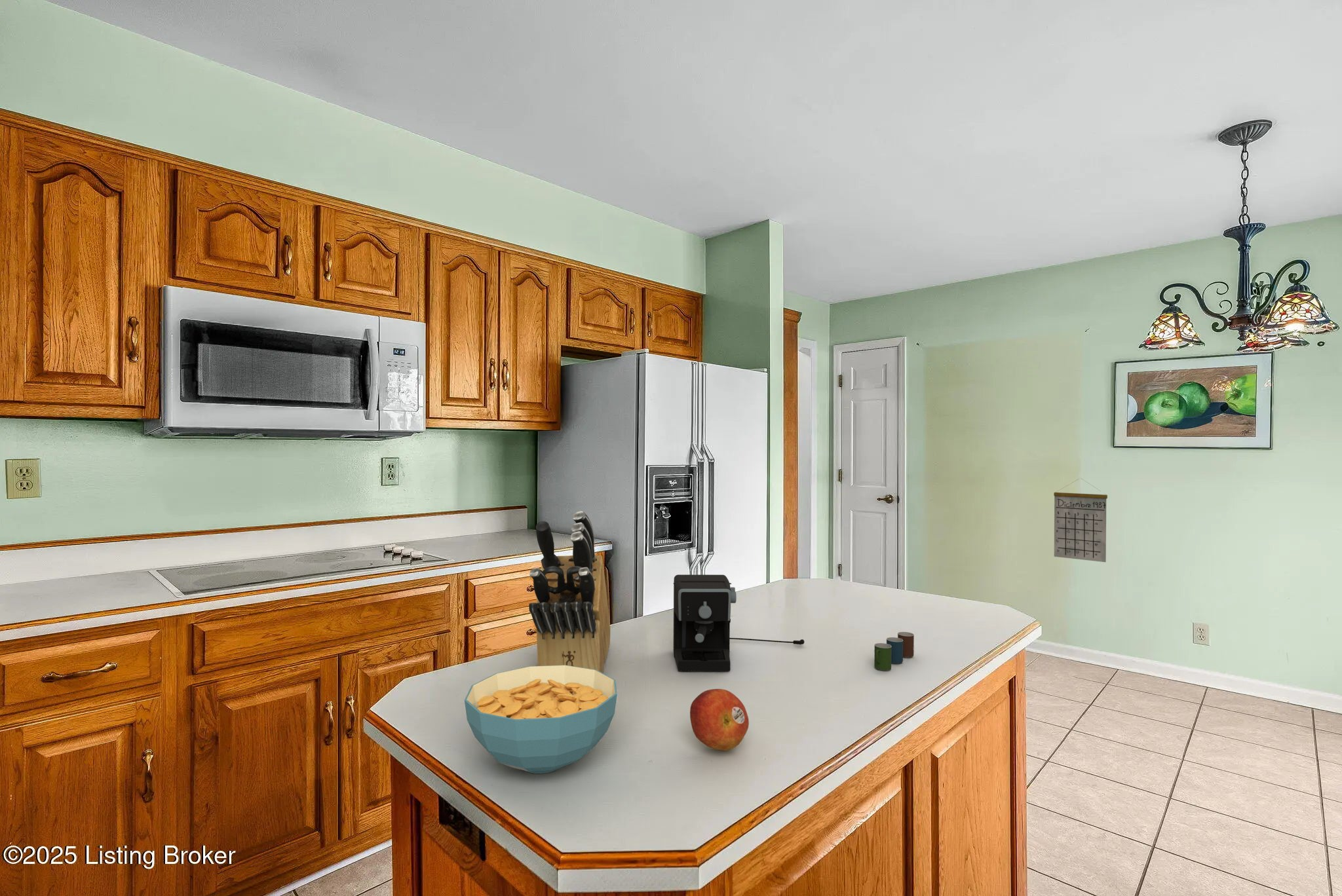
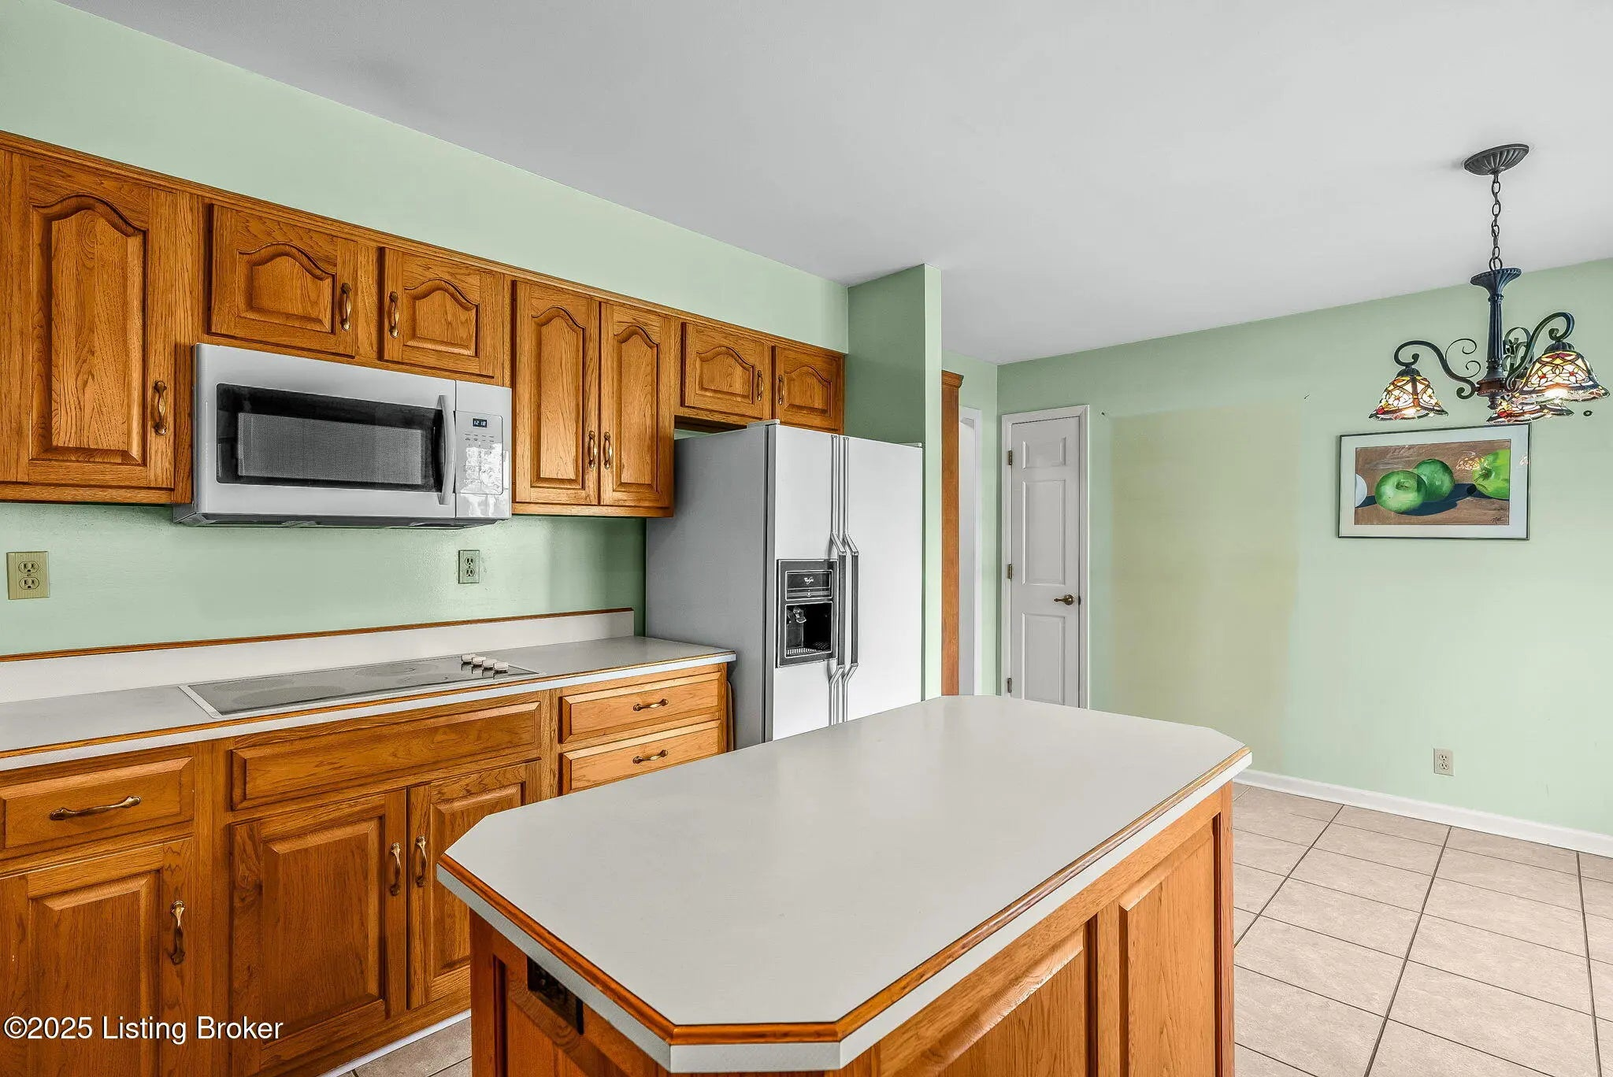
- cup [873,631,915,671]
- knife block [528,510,611,673]
- cereal bowl [464,665,618,774]
- coffee maker [673,574,805,672]
- calendar [1053,478,1108,563]
- fruit [689,688,750,751]
